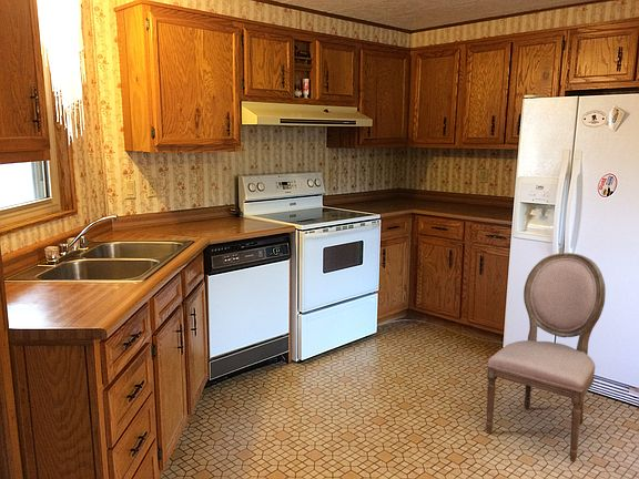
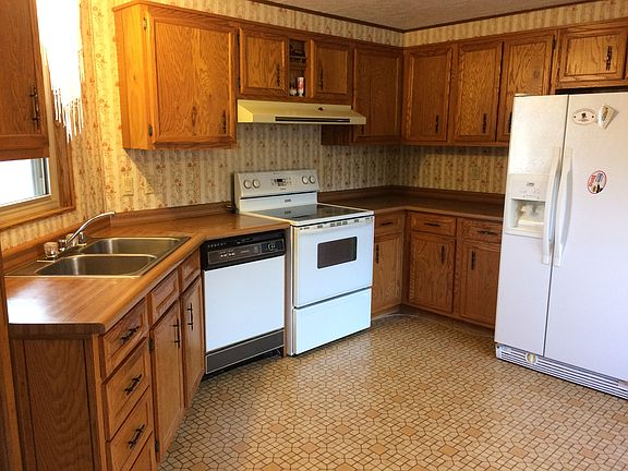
- dining chair [485,252,607,463]
